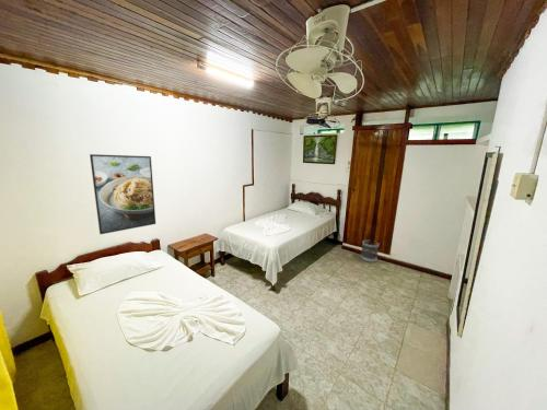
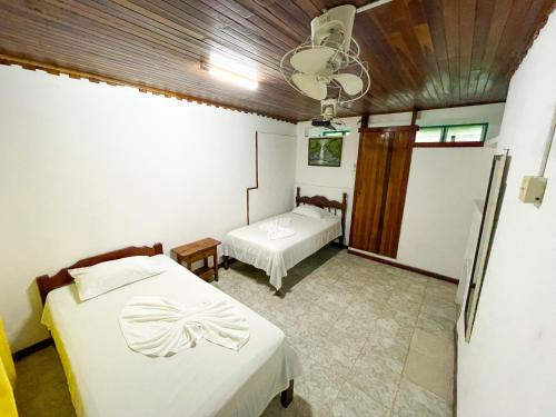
- wastebasket [360,239,380,263]
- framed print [89,153,156,235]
